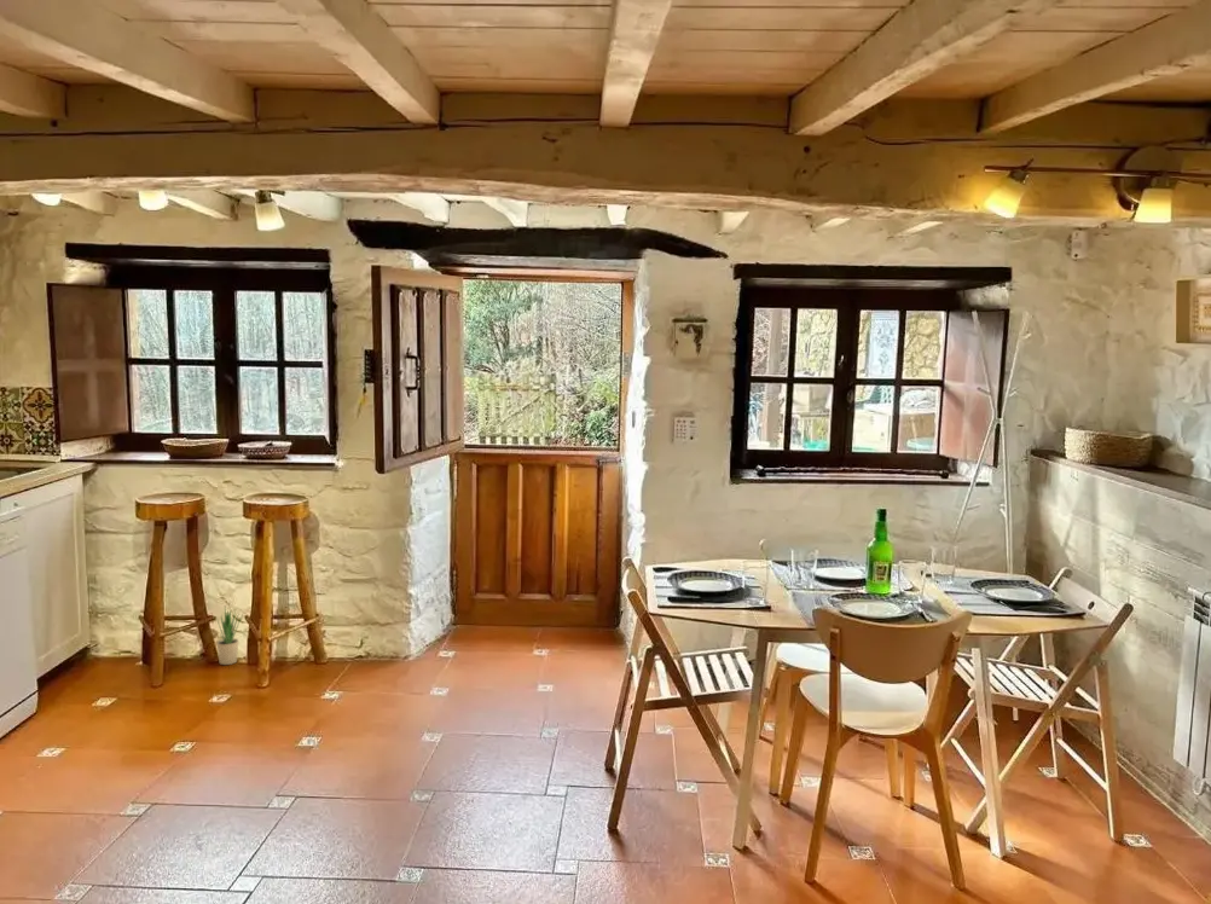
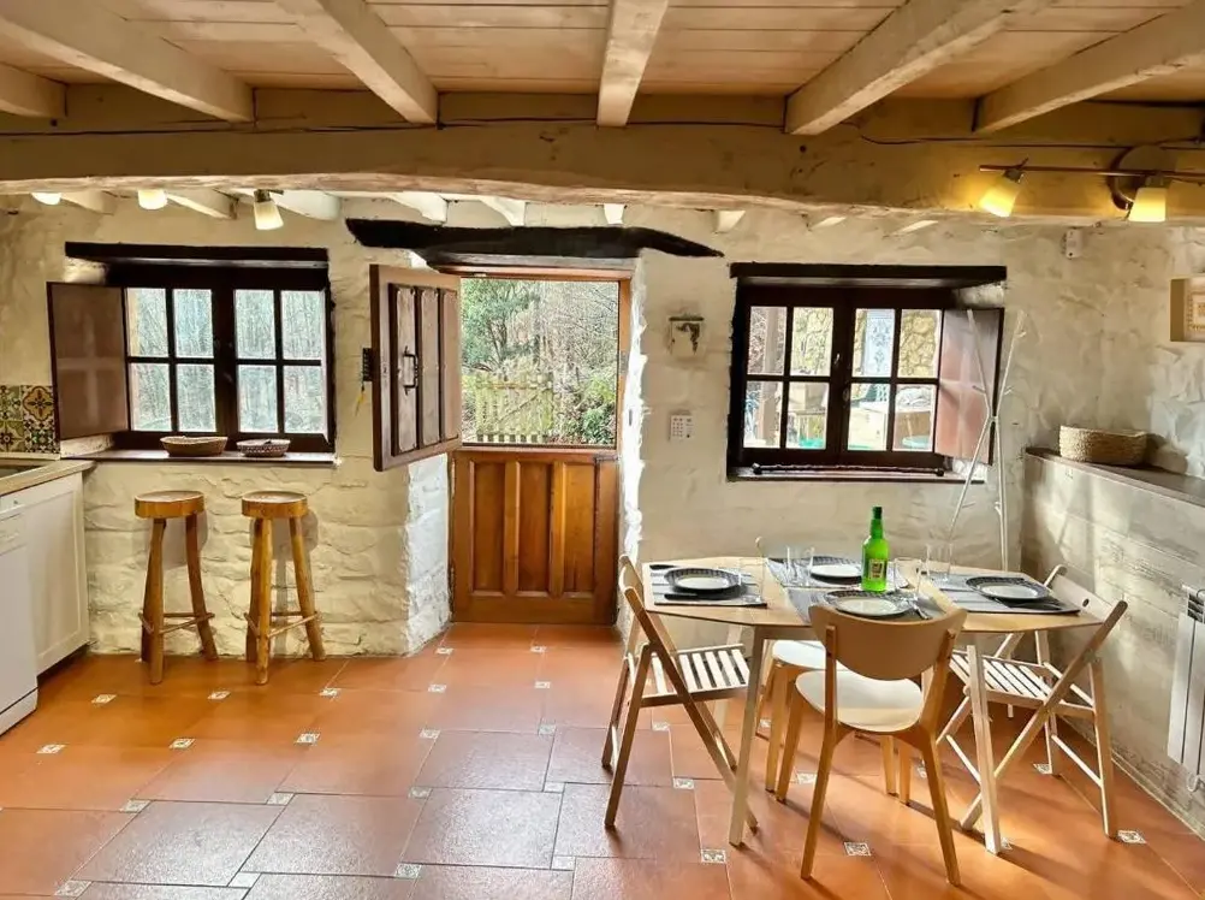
- potted plant [215,607,243,666]
